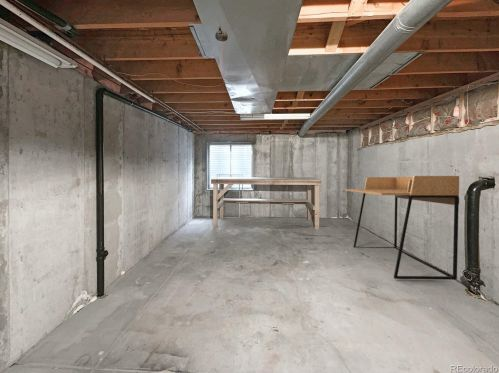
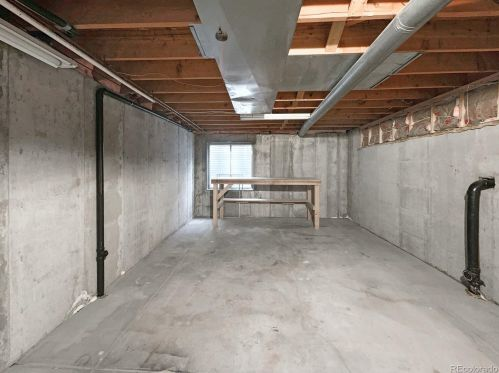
- desk [344,175,460,281]
